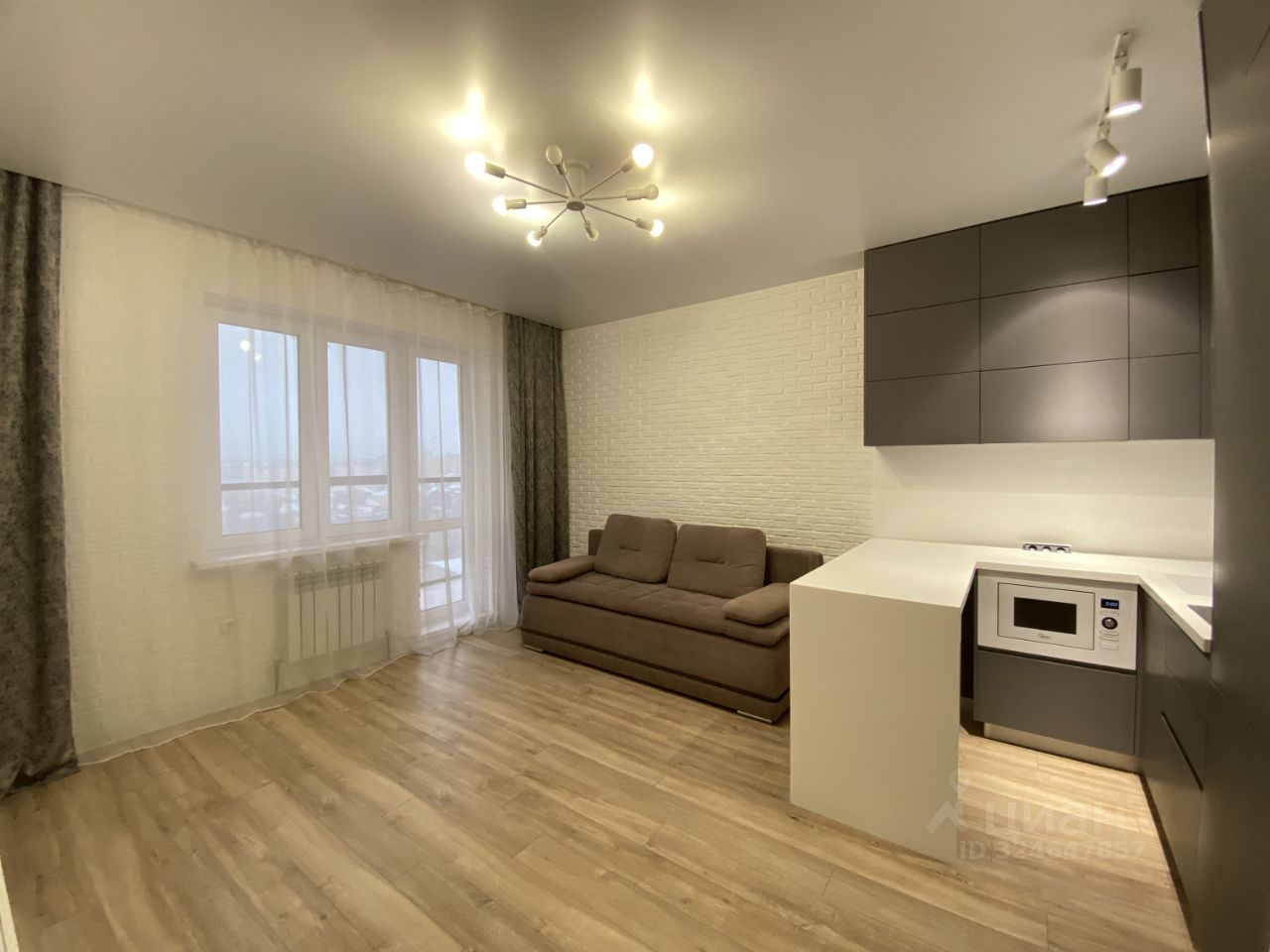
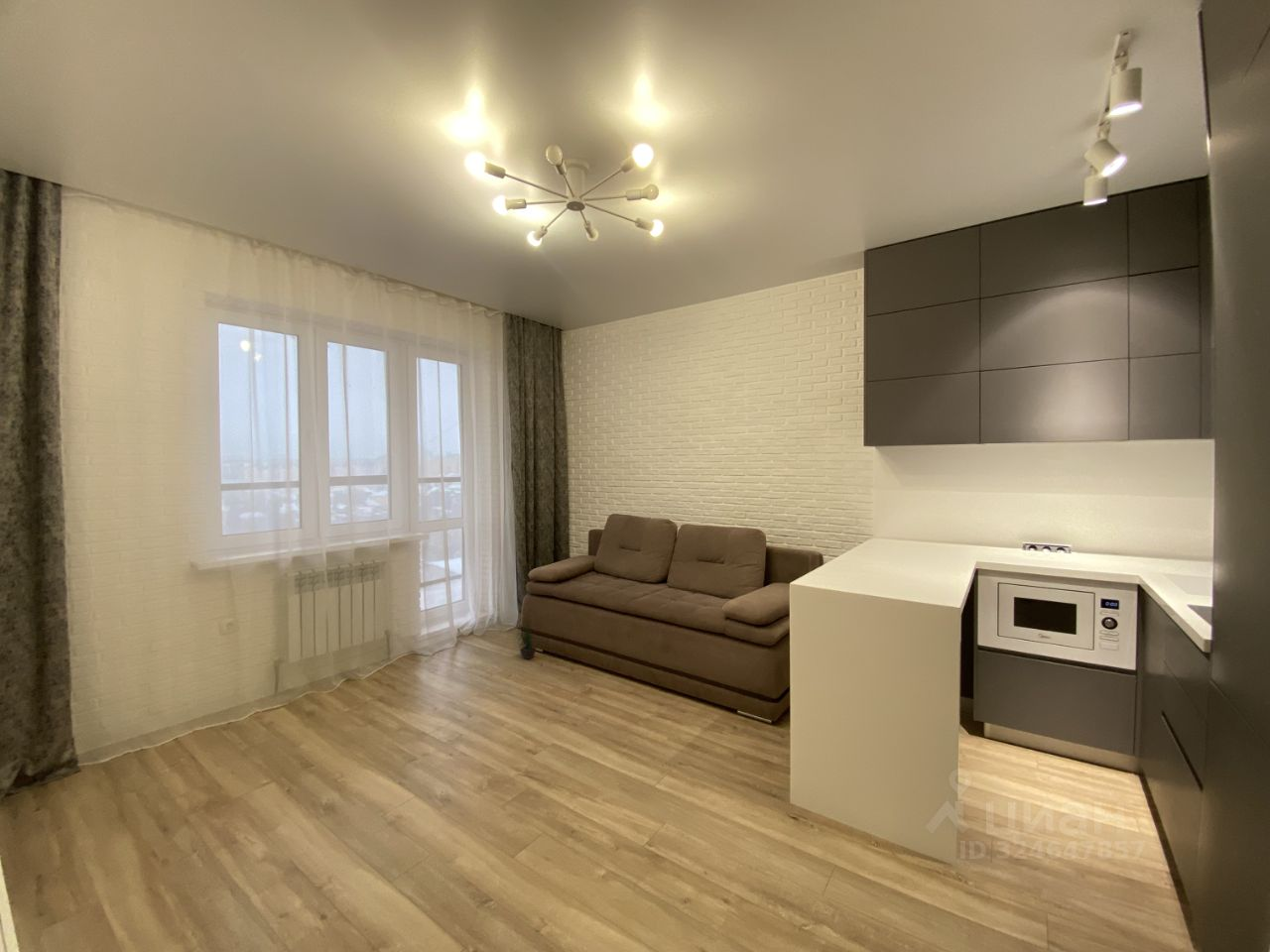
+ potted plant [515,618,539,660]
